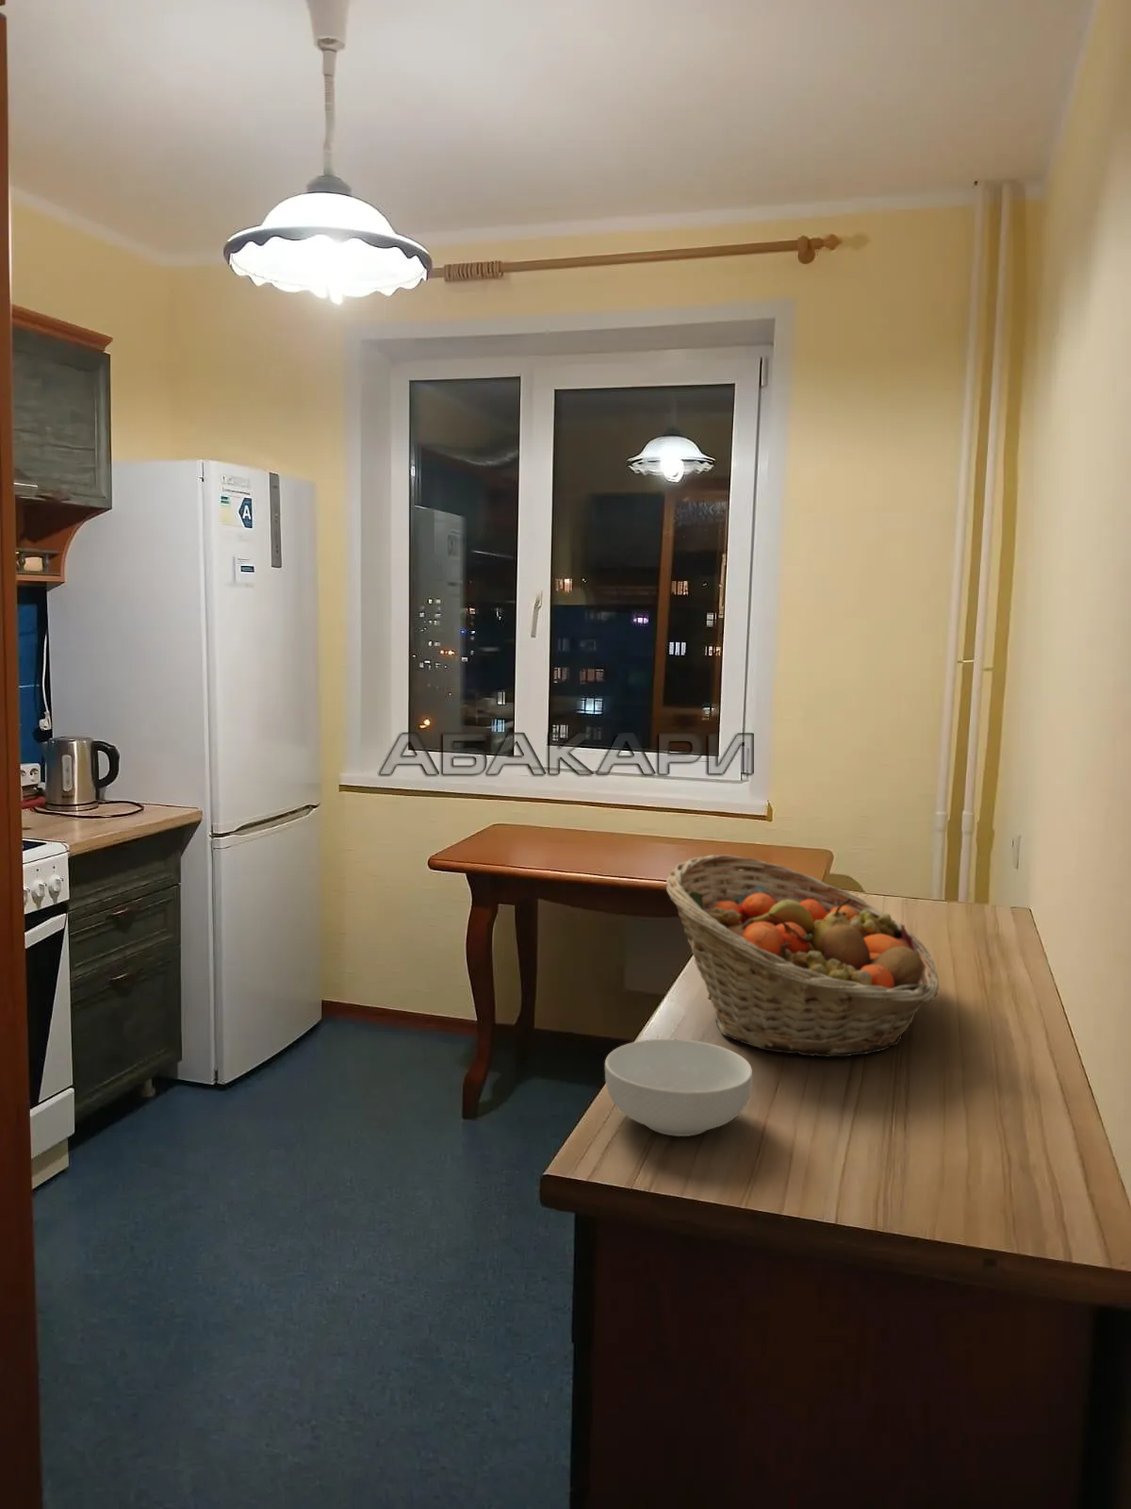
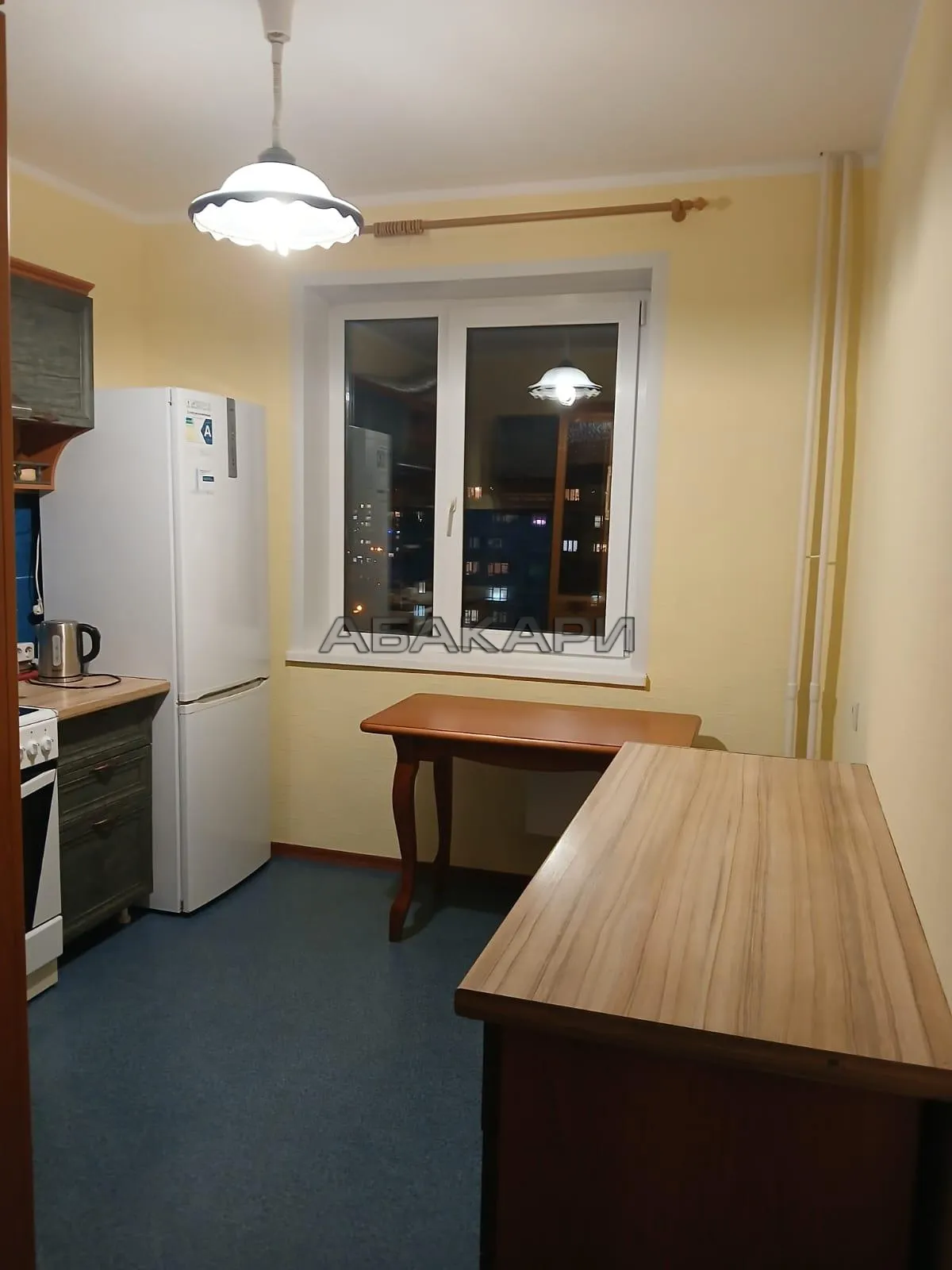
- cereal bowl [605,1038,754,1137]
- fruit basket [665,853,940,1057]
